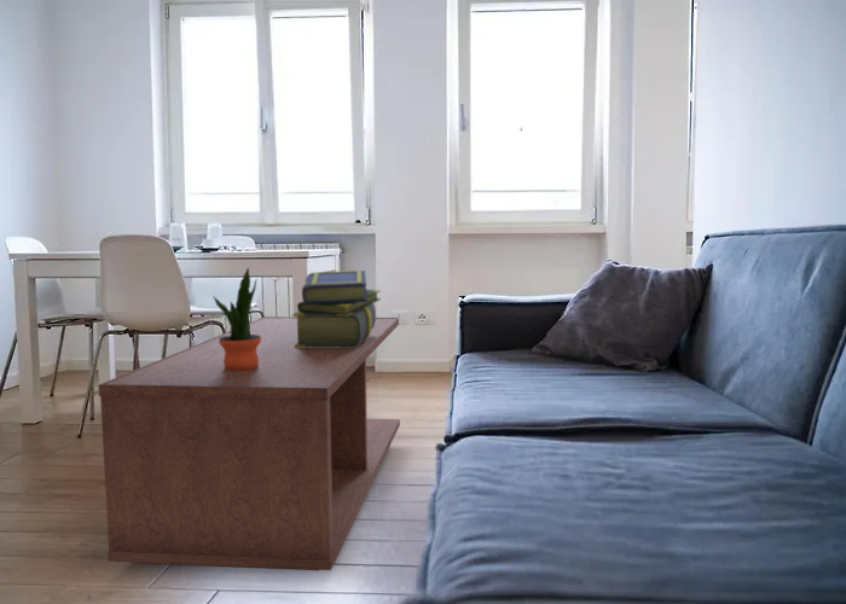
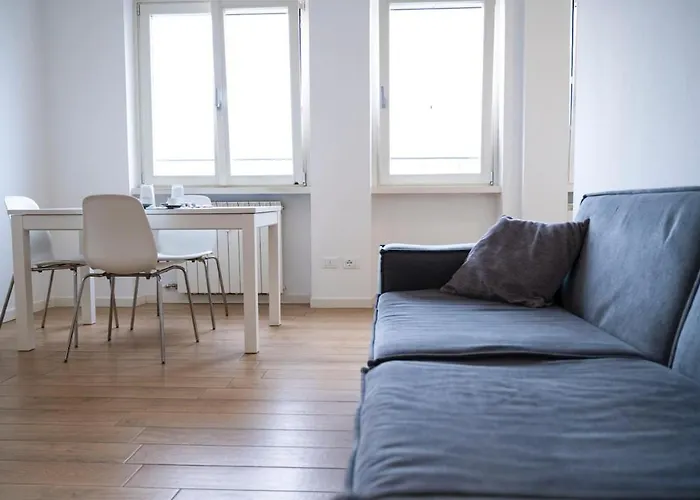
- coffee table [97,315,401,571]
- stack of books [291,269,382,348]
- potted plant [212,267,261,371]
